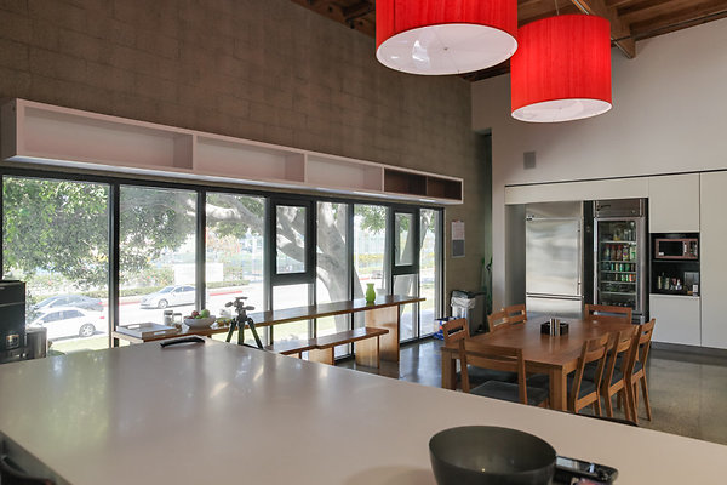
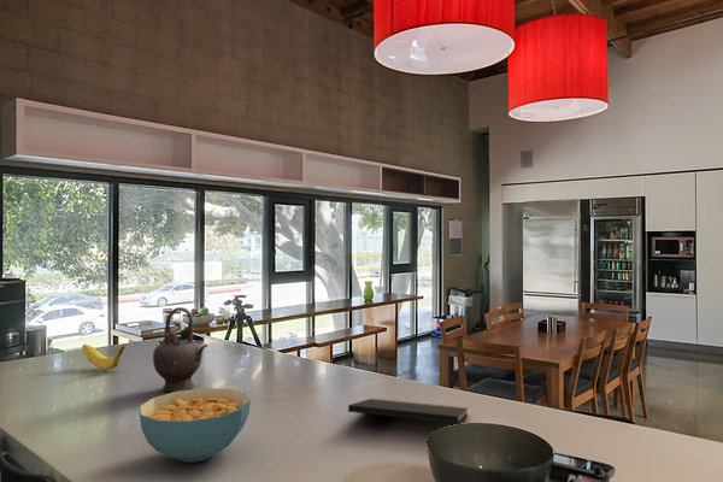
+ banana [81,343,127,371]
+ cereal bowl [137,387,252,463]
+ notepad [347,398,469,425]
+ teapot [152,306,210,393]
